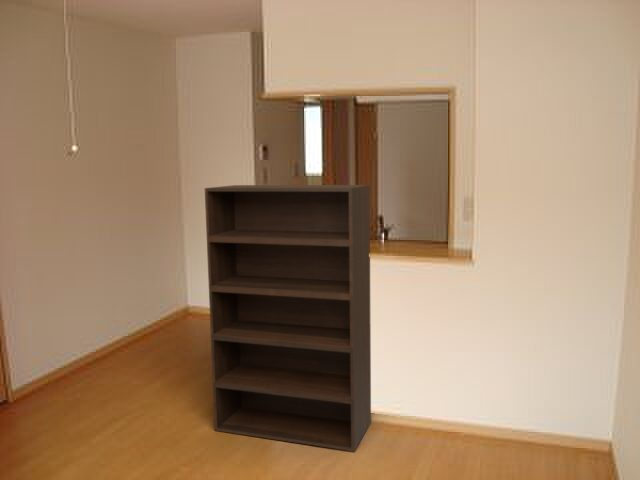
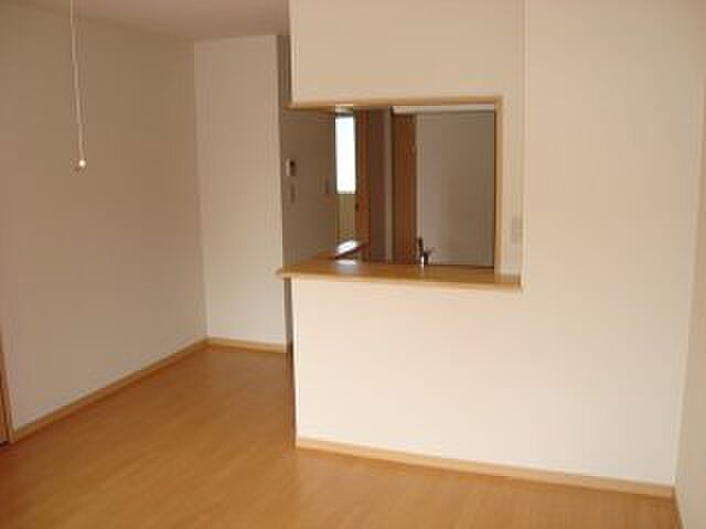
- bookshelf [204,184,372,452]
